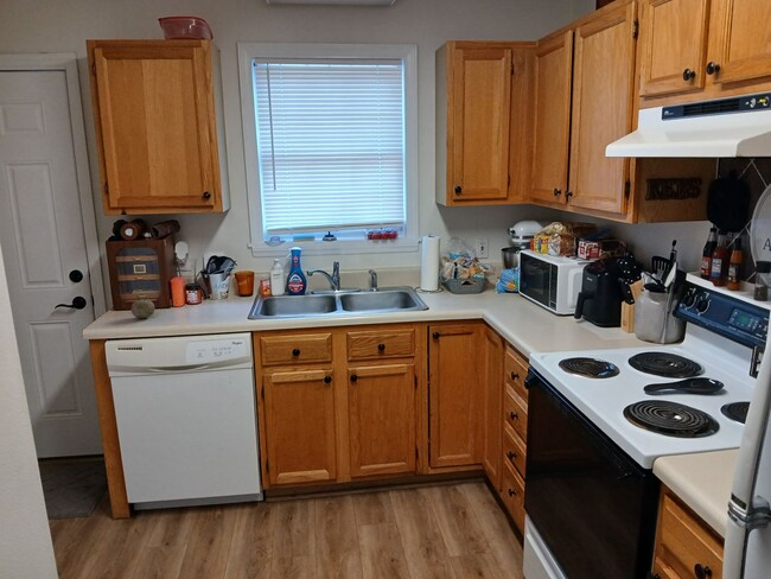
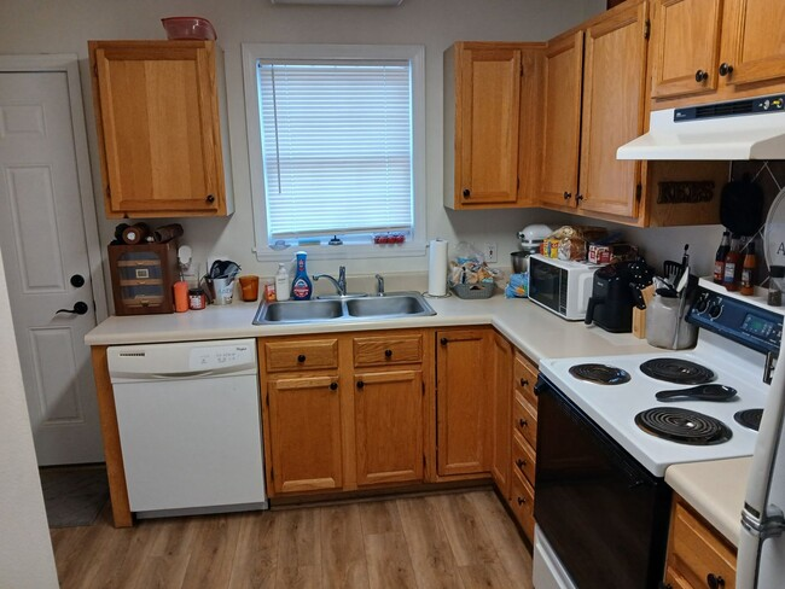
- fruit [130,295,155,319]
